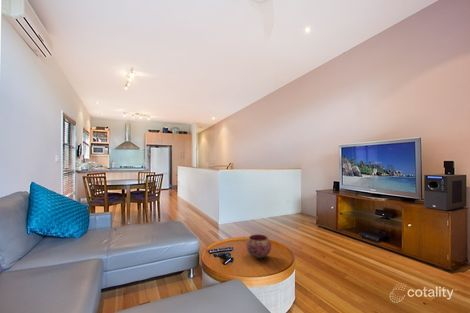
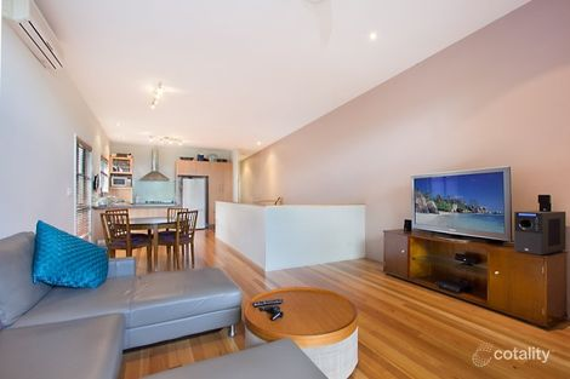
- bowl [245,233,272,261]
